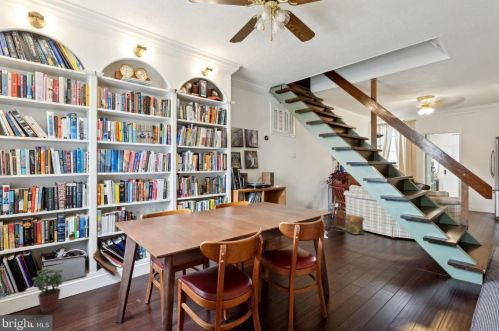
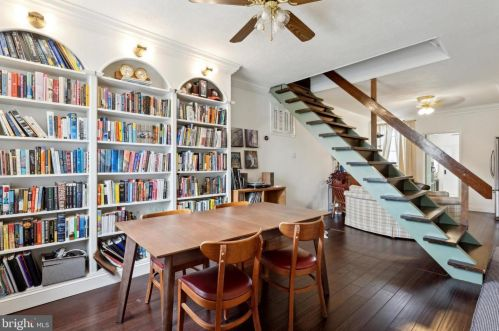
- bag [329,210,365,235]
- potted plant [31,268,66,314]
